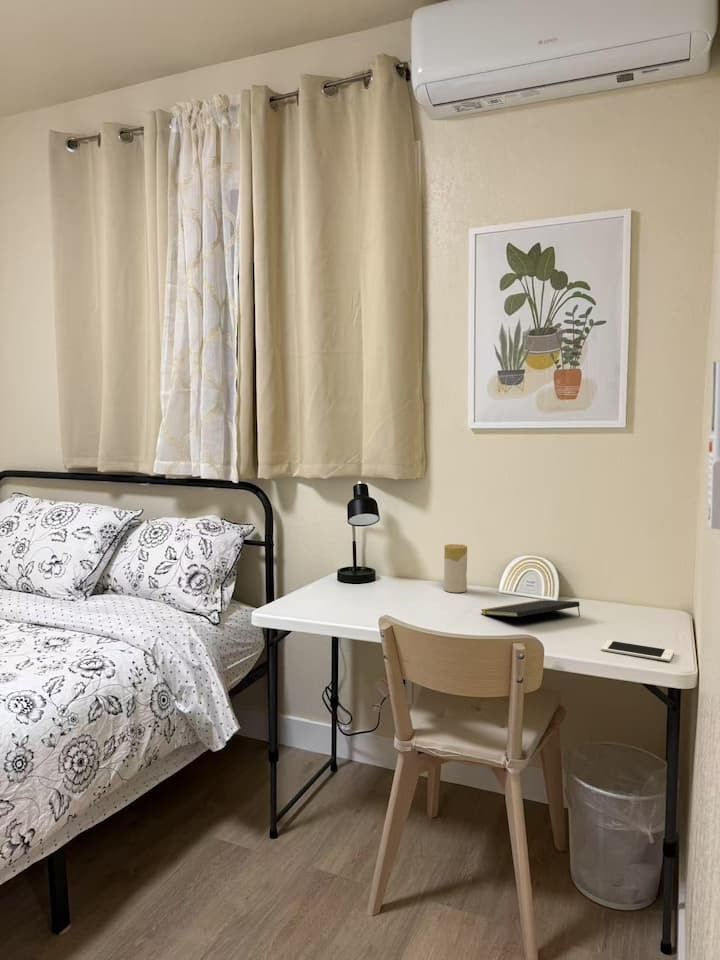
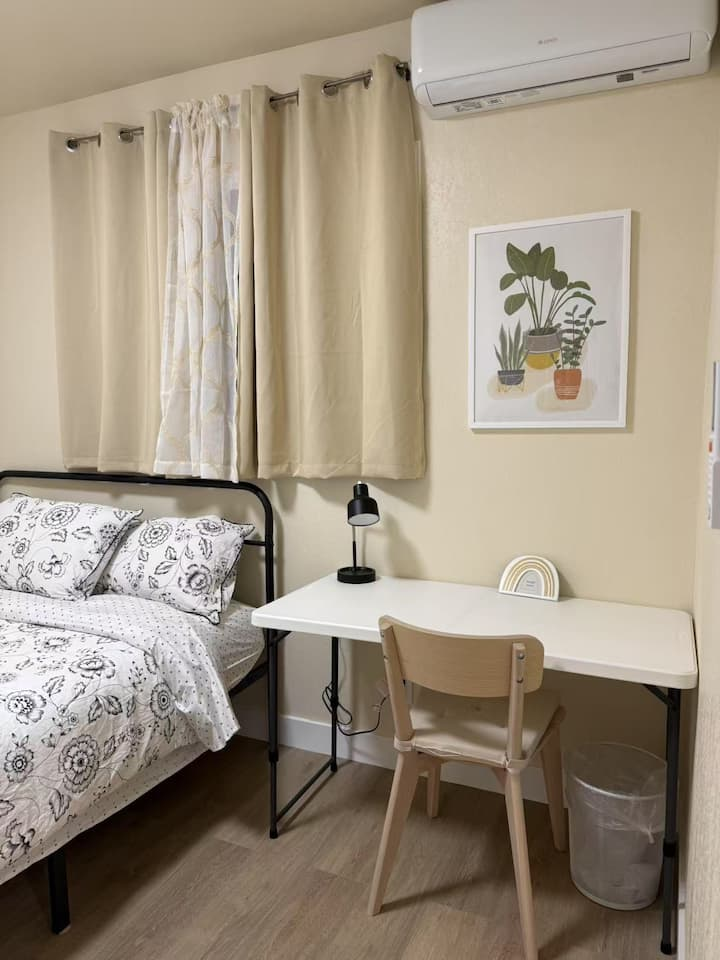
- candle [443,543,468,594]
- cell phone [600,639,675,662]
- notepad [481,599,581,618]
